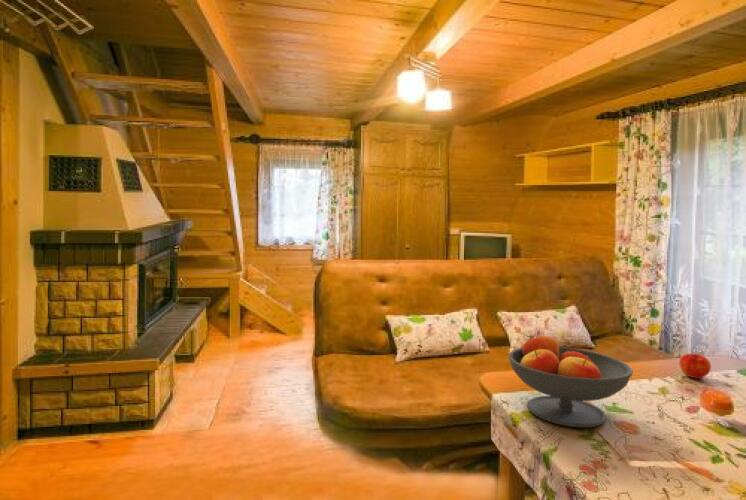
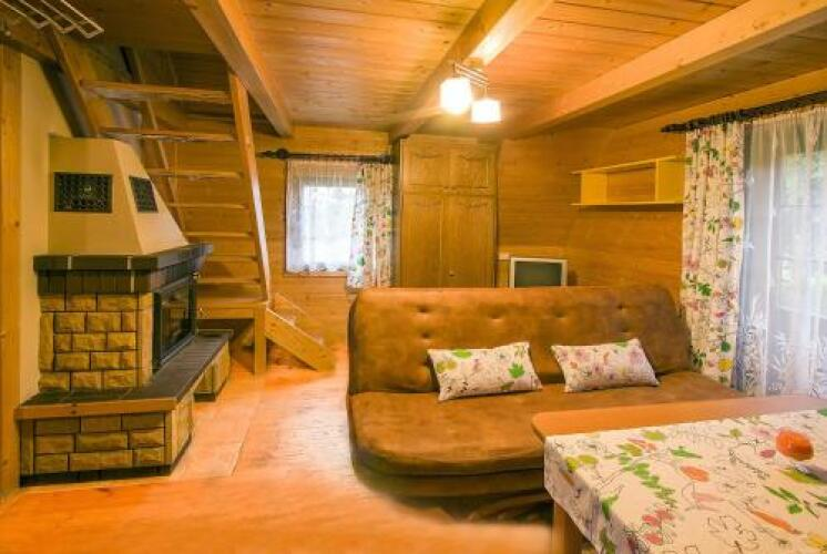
- apple [678,353,712,380]
- fruit bowl [507,332,634,429]
